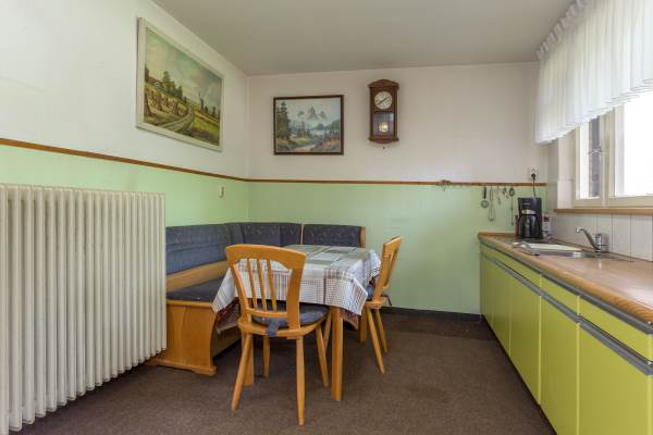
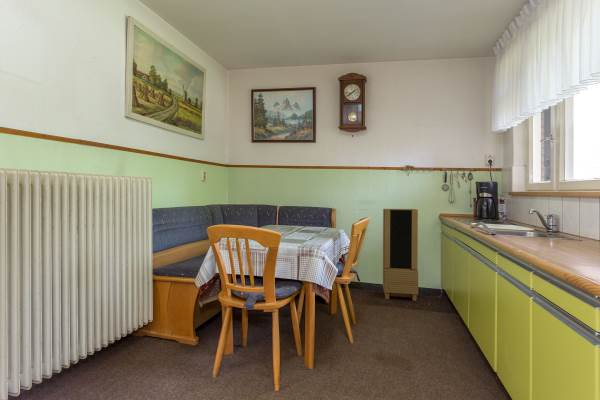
+ storage cabinet [382,208,419,302]
